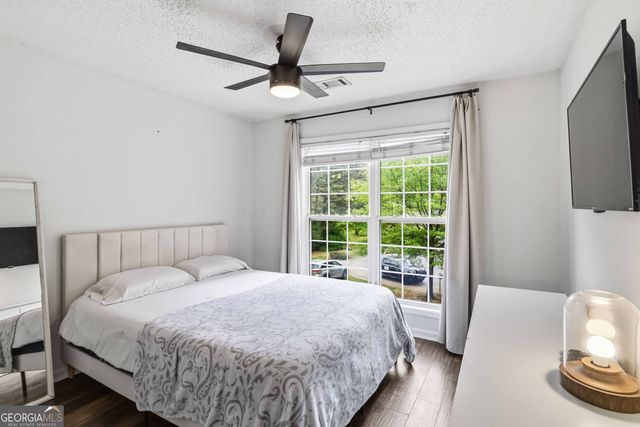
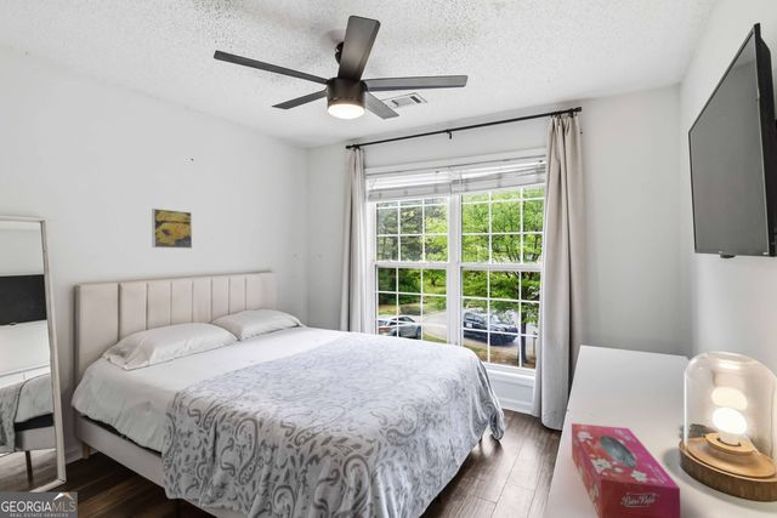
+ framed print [151,207,193,250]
+ tissue box [571,422,681,518]
